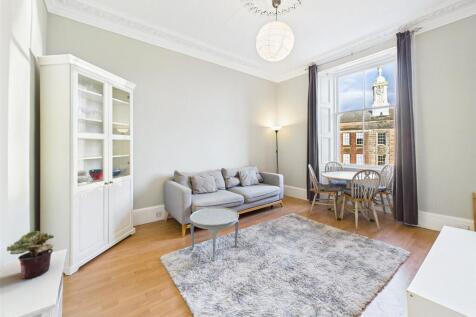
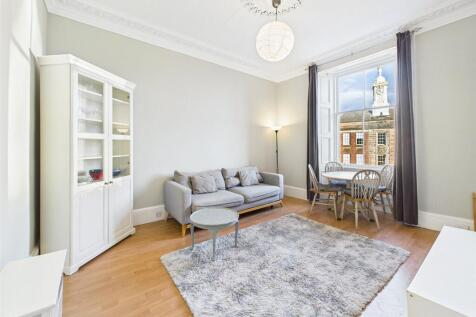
- potted plant [6,230,55,279]
